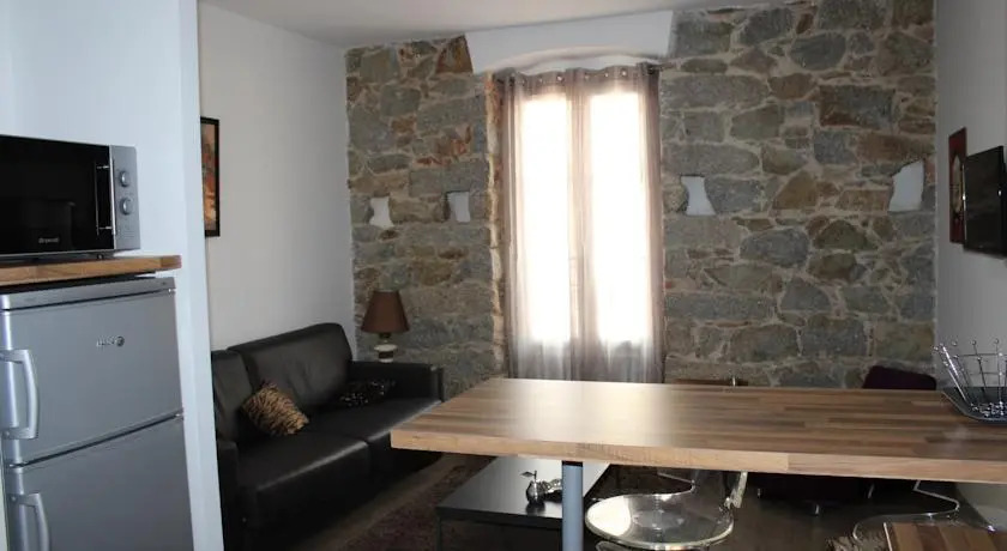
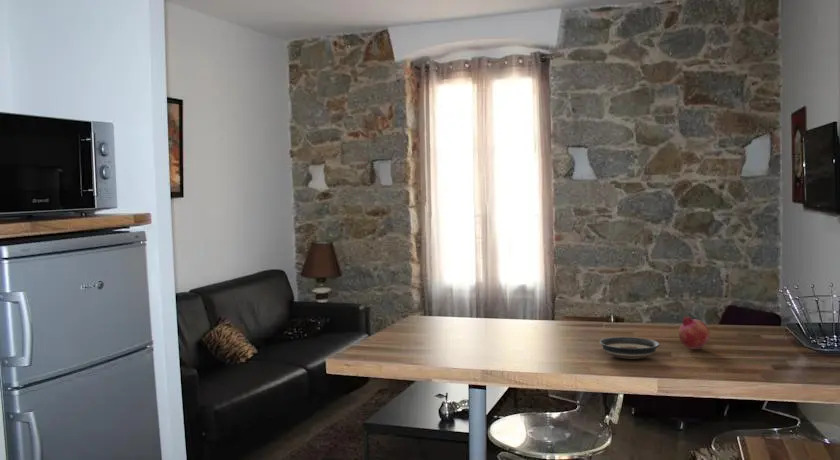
+ fruit [678,315,711,350]
+ saucer [598,336,661,360]
